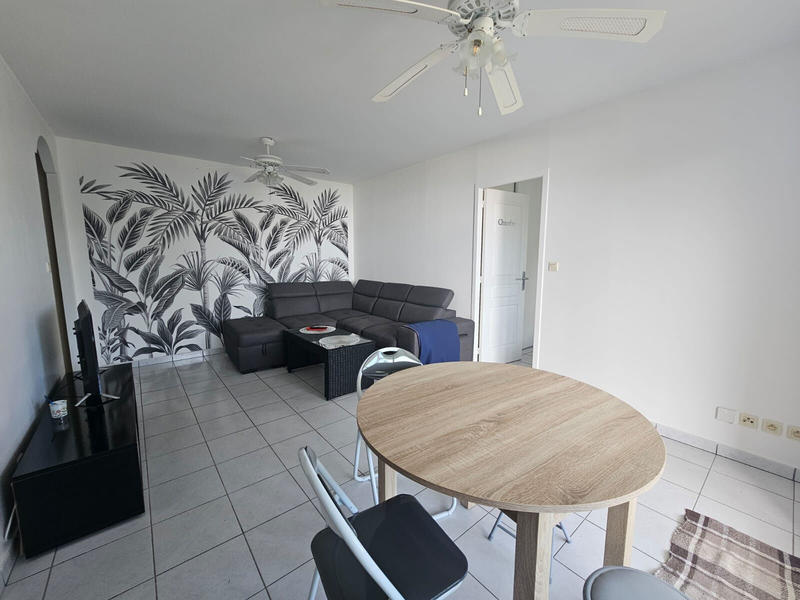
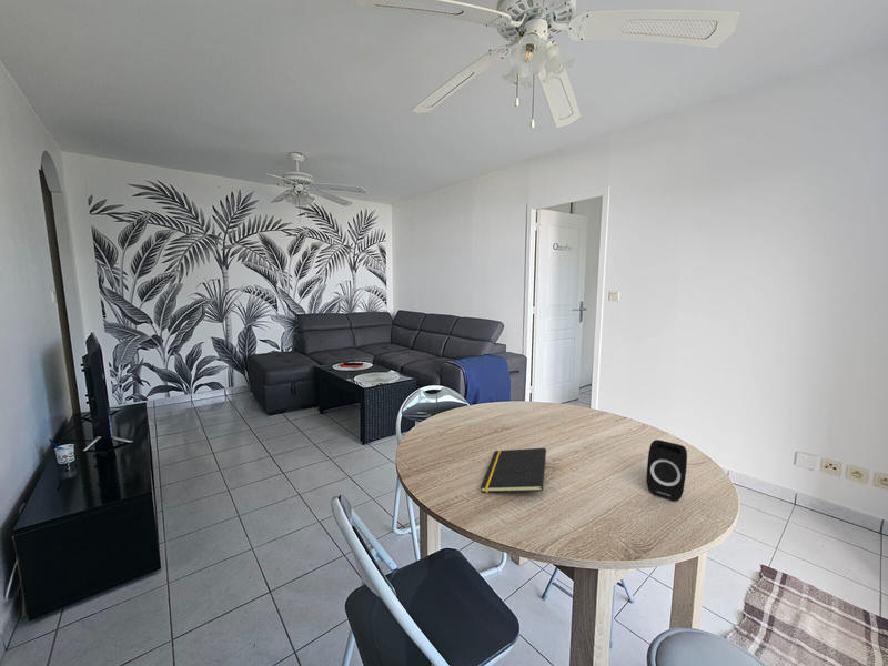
+ notepad [480,447,547,494]
+ speaker [645,438,688,503]
